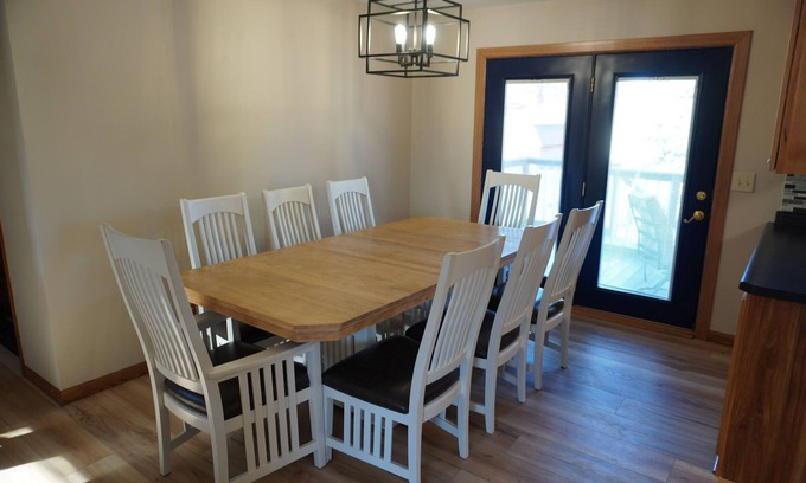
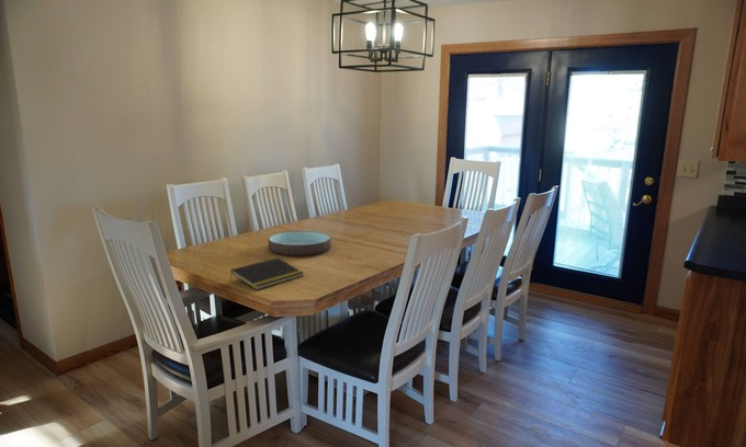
+ bowl [268,230,332,257]
+ notepad [229,256,305,290]
